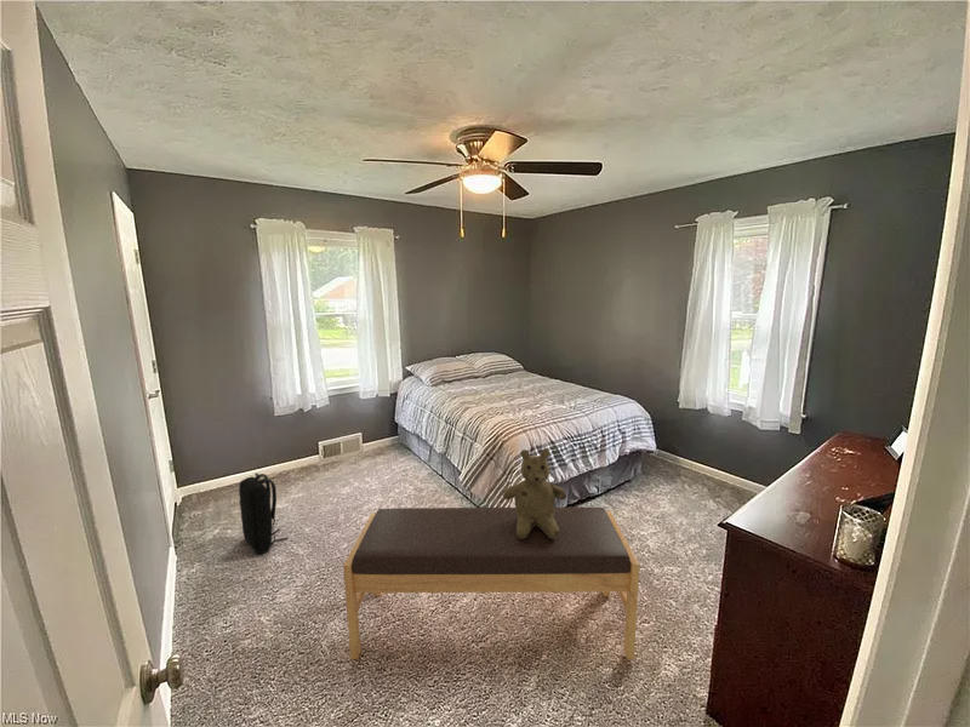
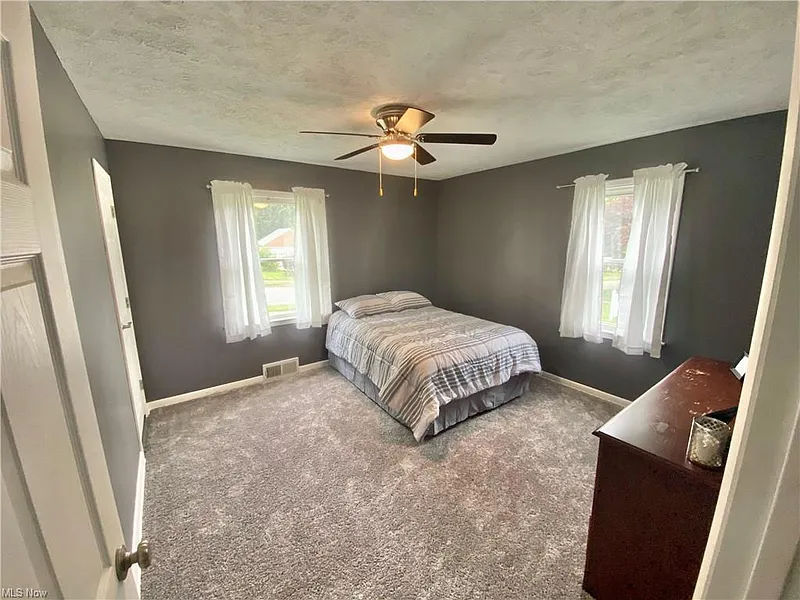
- bench [342,506,640,660]
- teddy bear [502,448,567,539]
- backpack [238,471,289,555]
